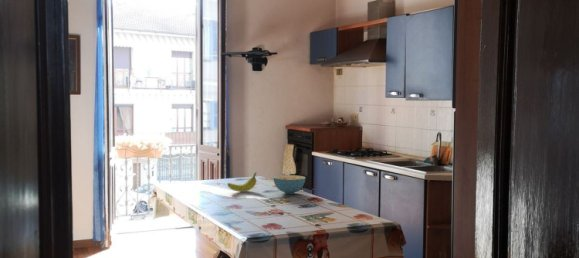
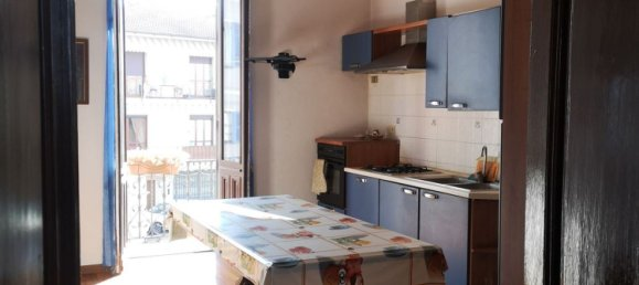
- cereal bowl [273,174,306,195]
- fruit [227,172,257,192]
